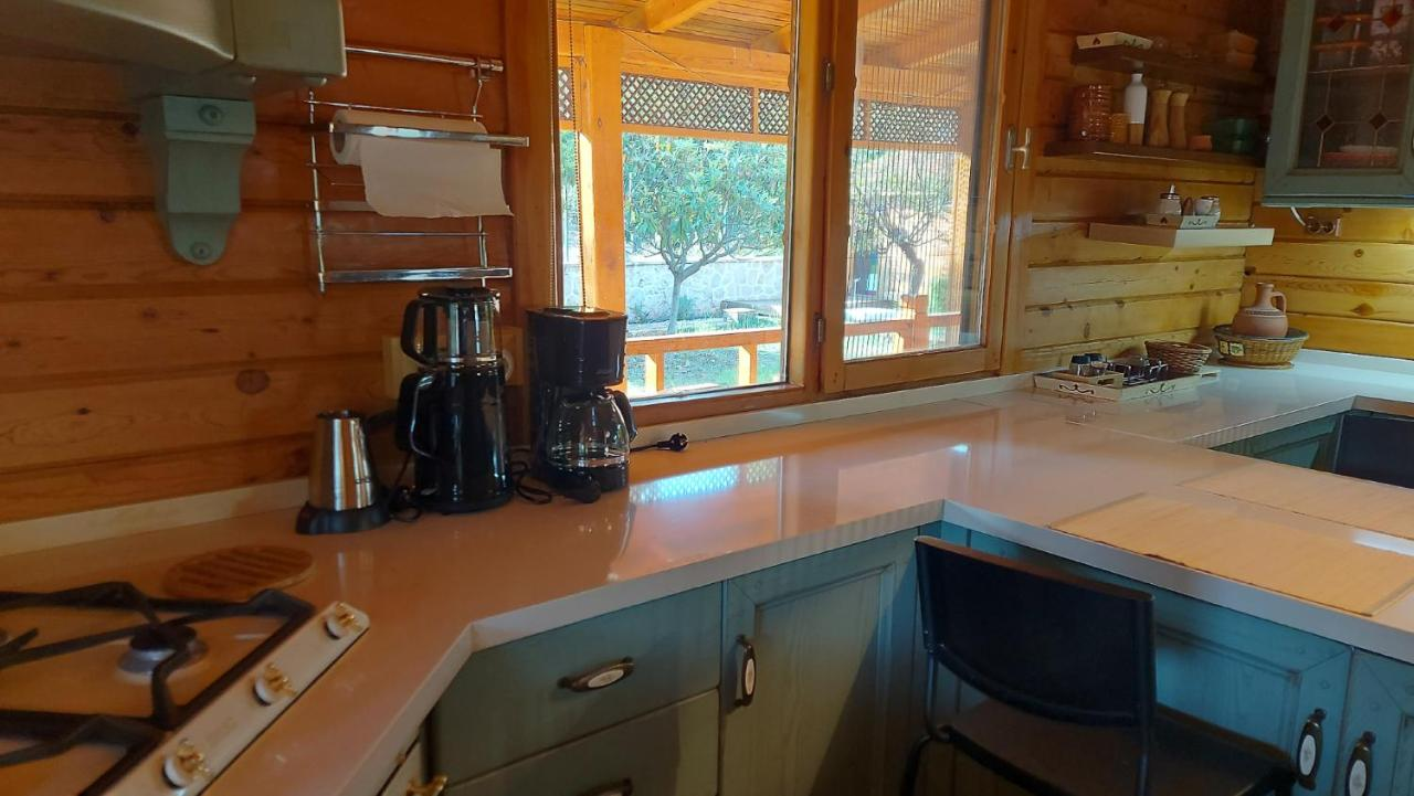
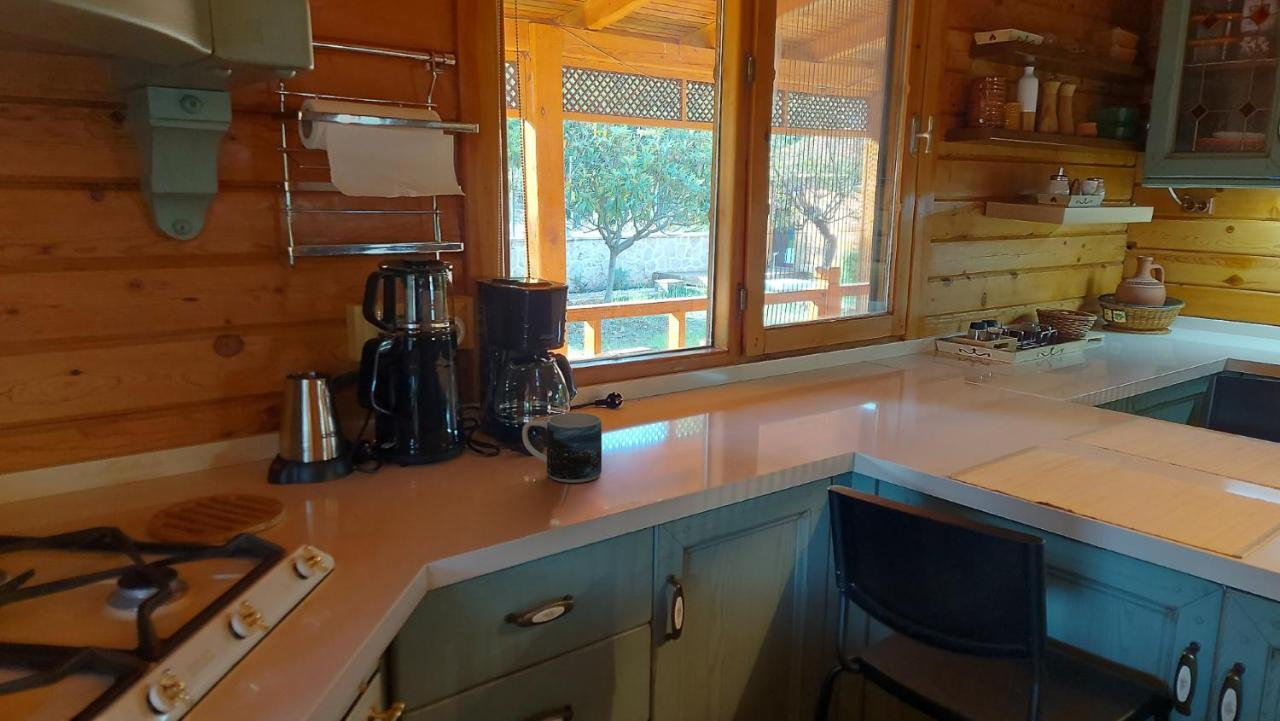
+ mug [521,412,603,484]
